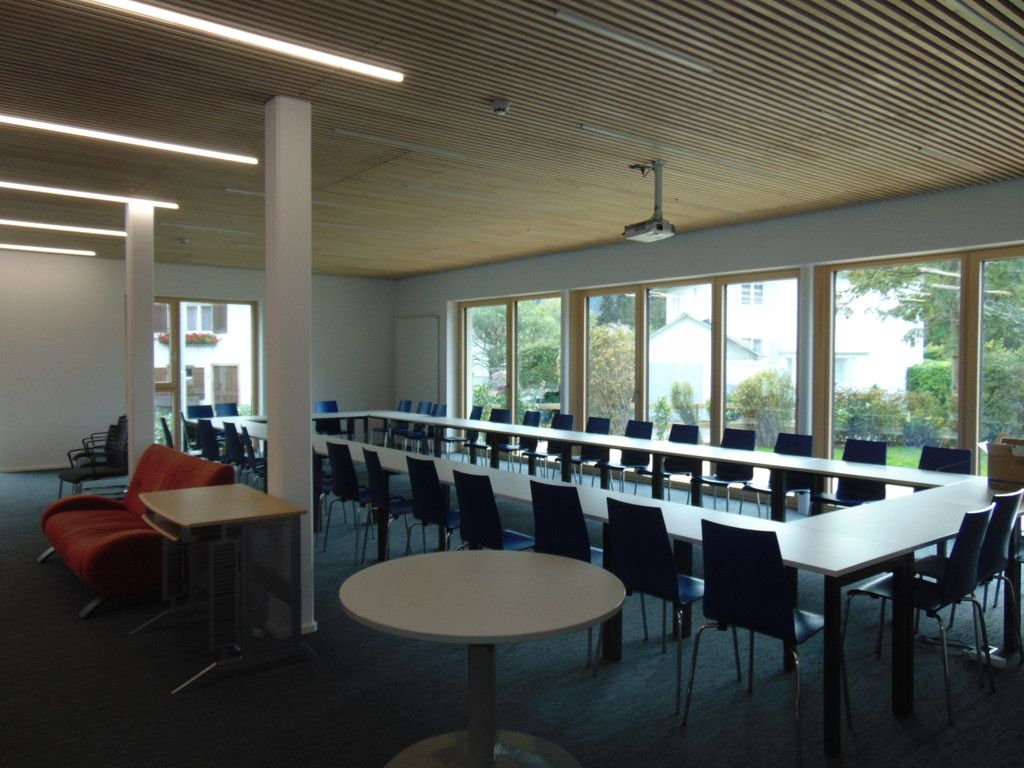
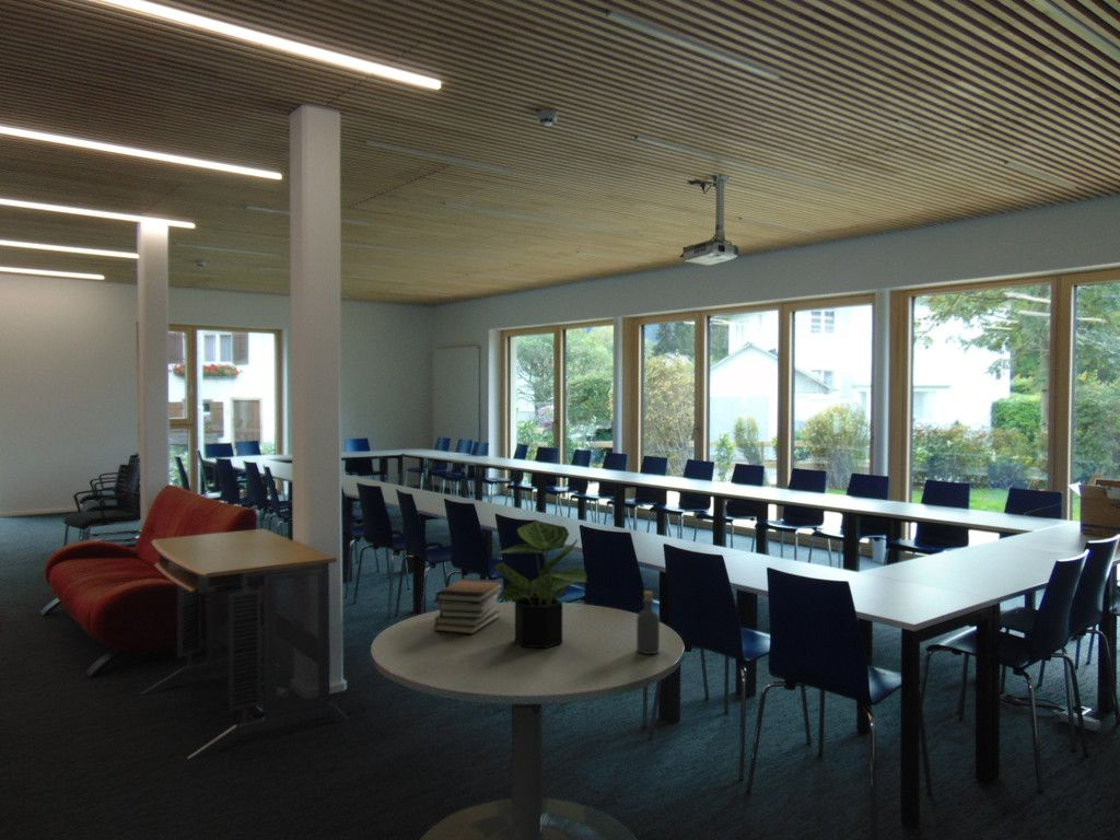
+ book stack [432,578,504,634]
+ potted plant [491,518,590,649]
+ bottle [635,590,661,655]
